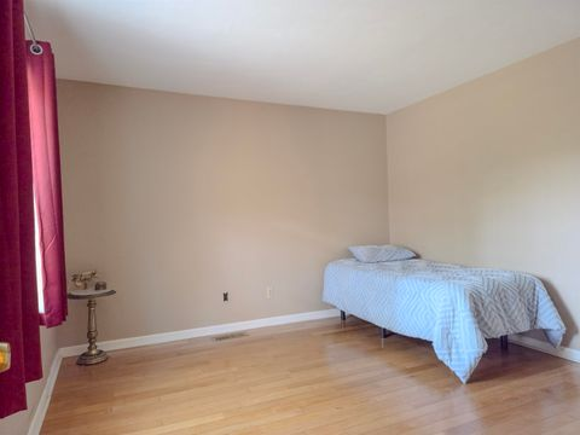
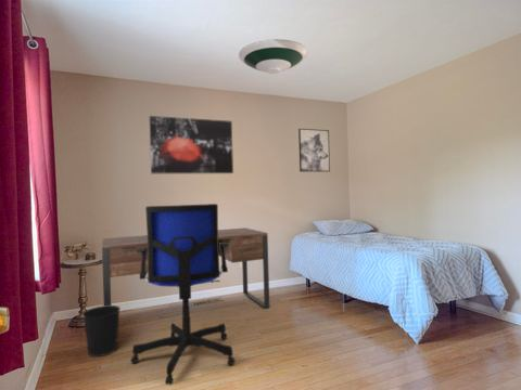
+ desk [101,226,270,310]
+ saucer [238,38,308,75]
+ wall art [149,115,234,174]
+ office chair [129,203,237,386]
+ wall art [297,128,331,173]
+ wastebasket [81,304,122,358]
